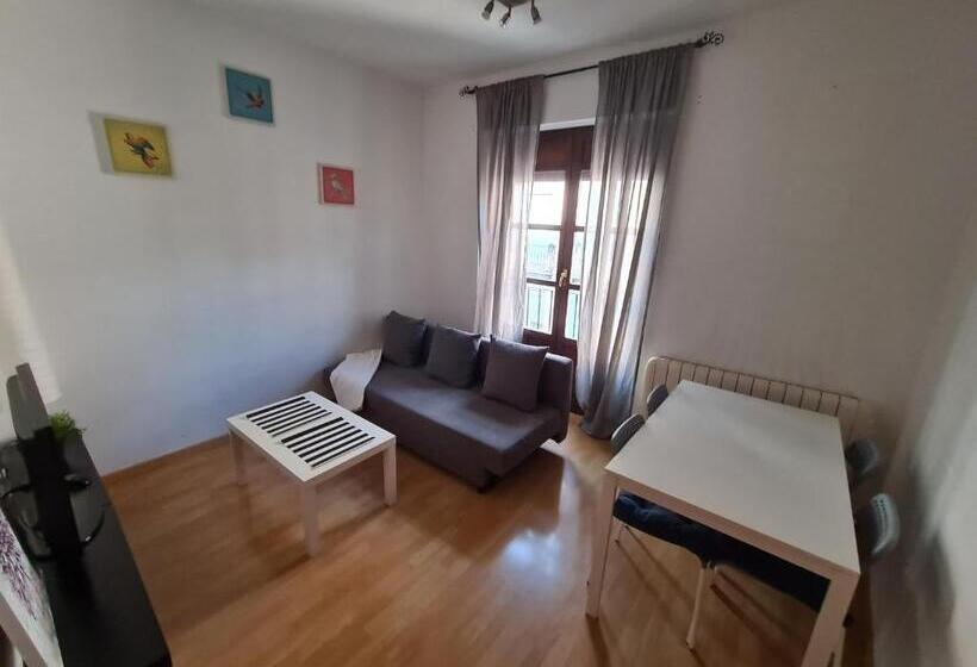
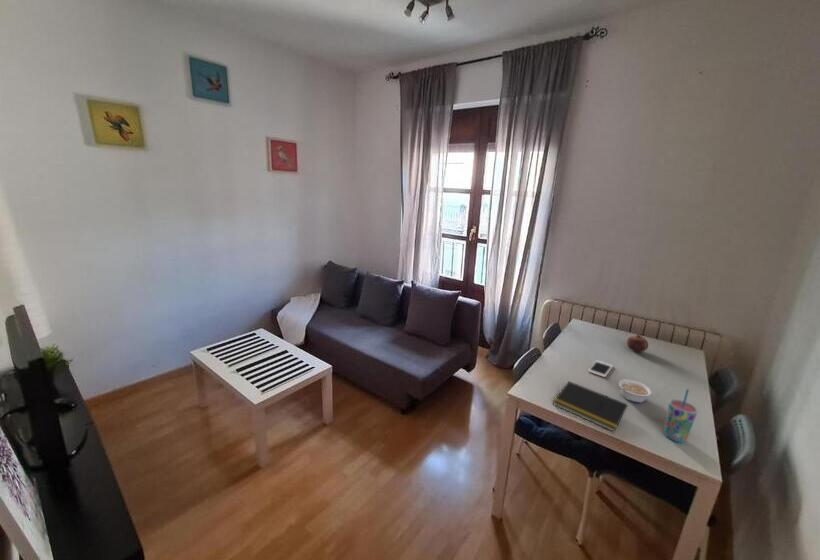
+ cup [663,388,699,444]
+ fruit [626,334,649,353]
+ cell phone [587,359,614,378]
+ notepad [552,380,629,433]
+ legume [618,378,653,404]
